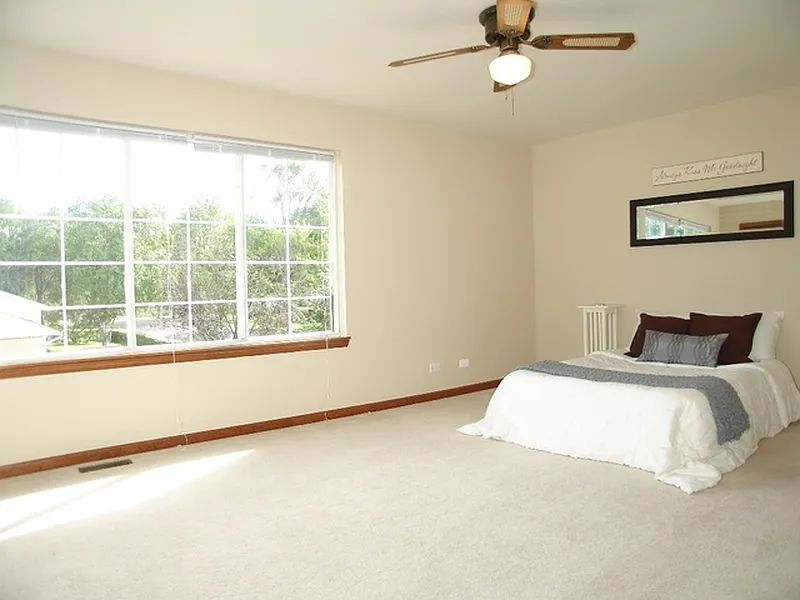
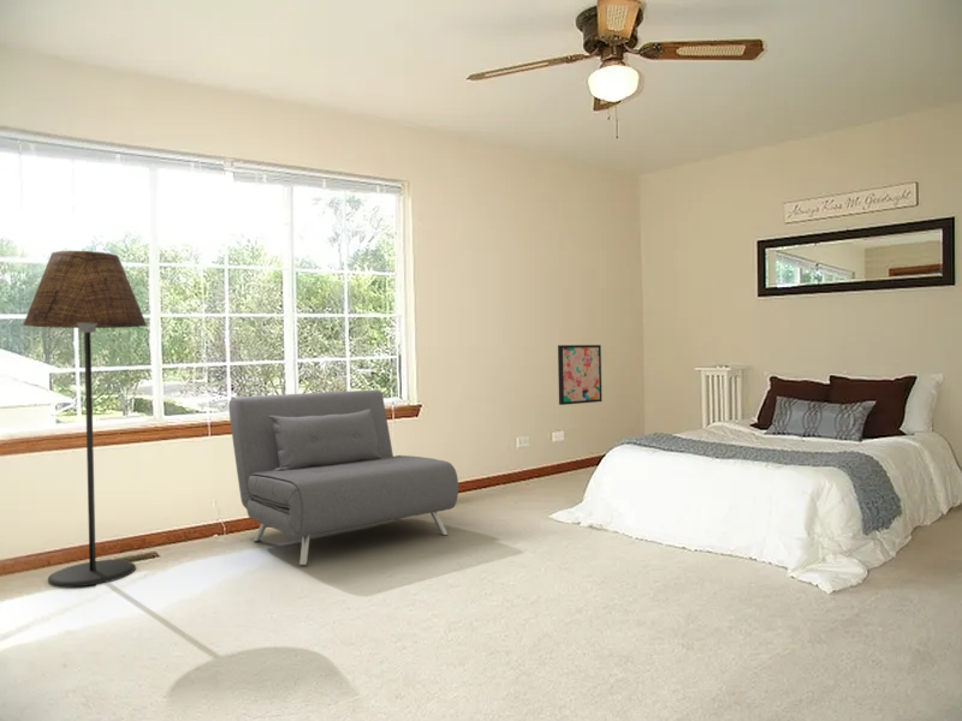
+ floor lamp [22,250,148,589]
+ sofa [227,389,459,566]
+ wall art [557,344,602,406]
